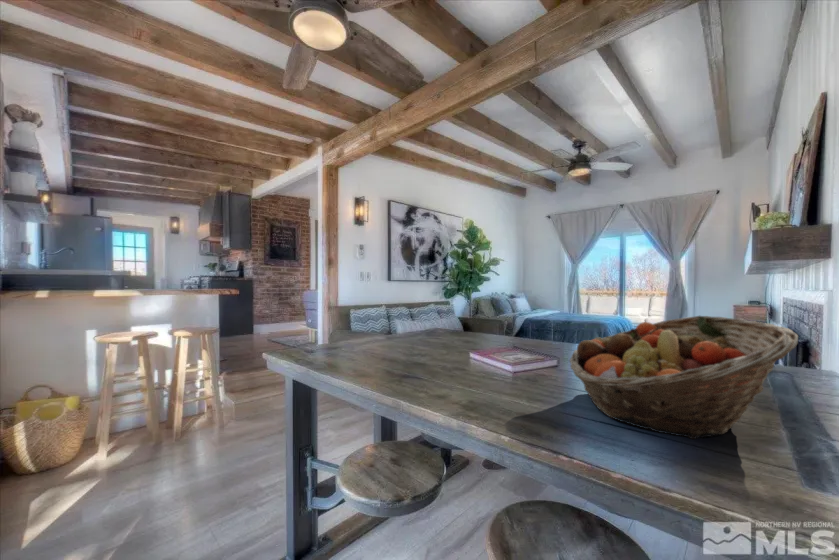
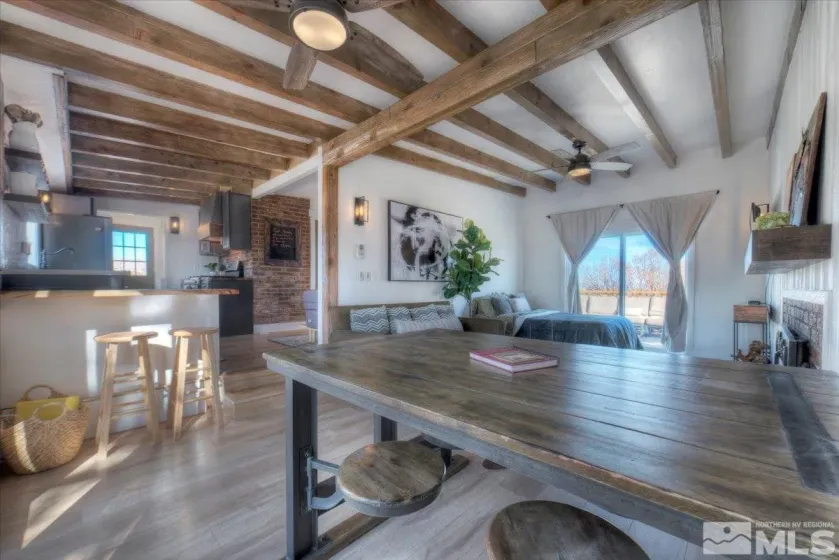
- fruit basket [569,315,799,440]
